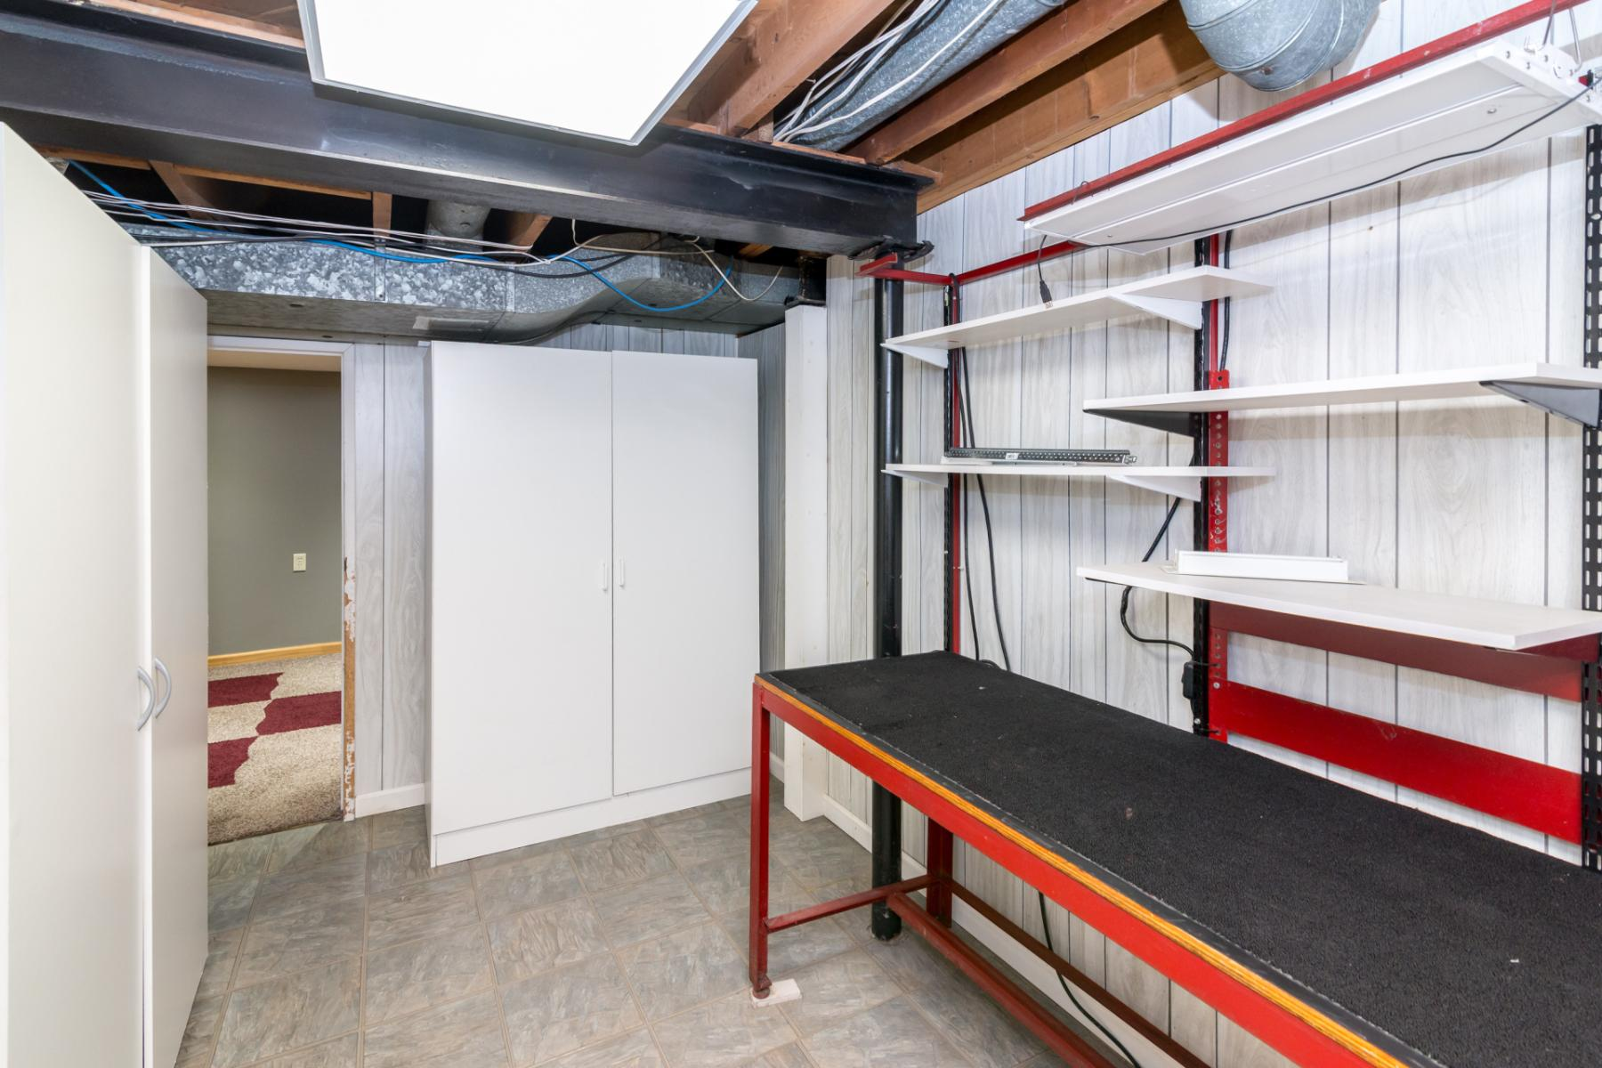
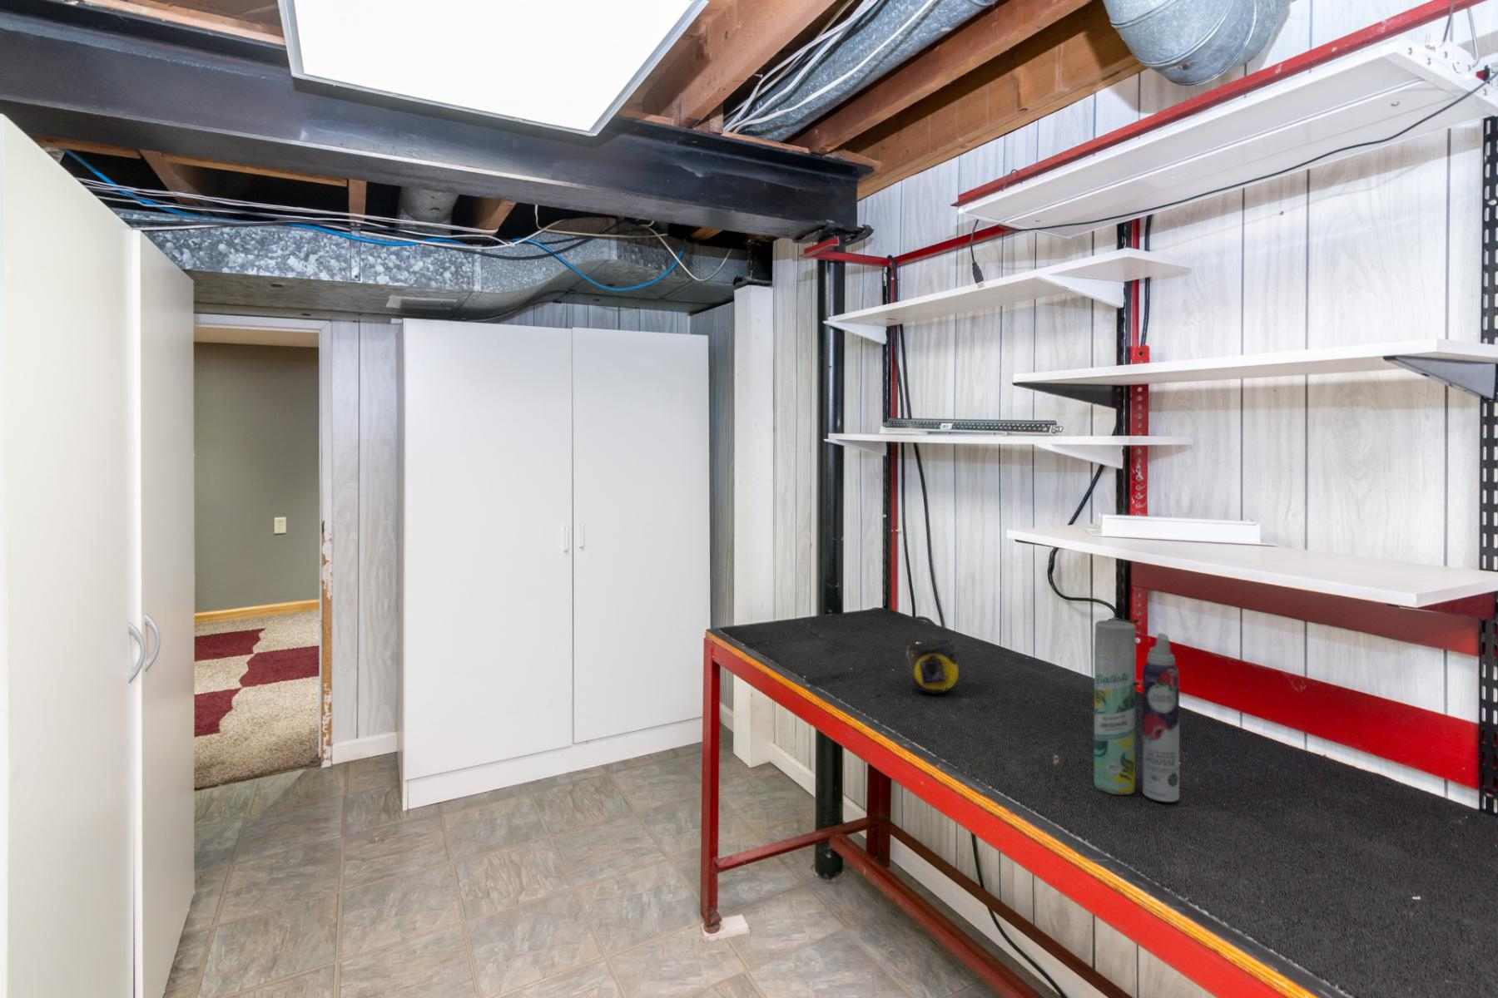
+ aerosol can [1093,619,1180,803]
+ tape measure [905,637,960,694]
